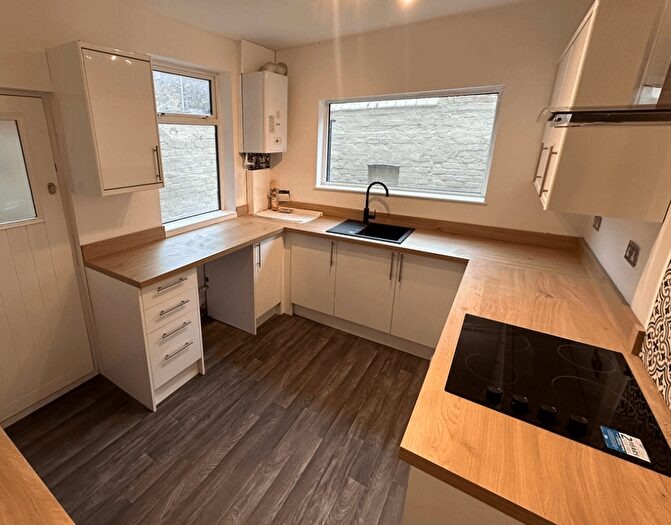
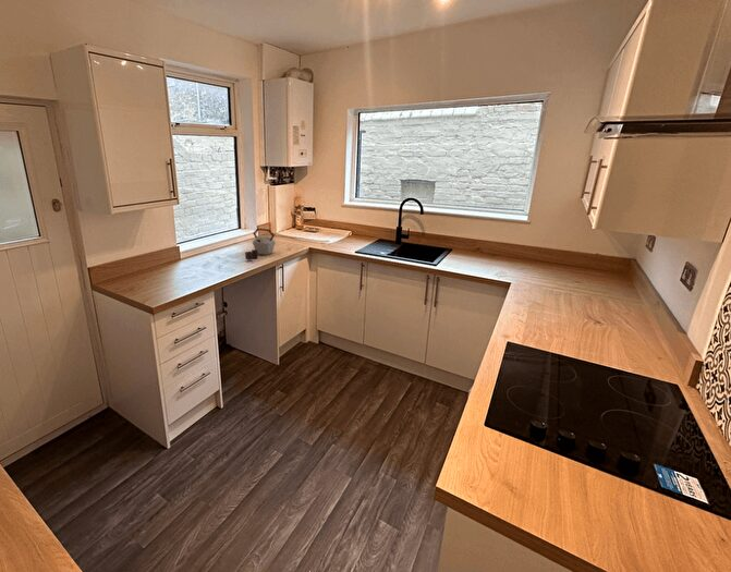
+ kettle [244,228,277,261]
